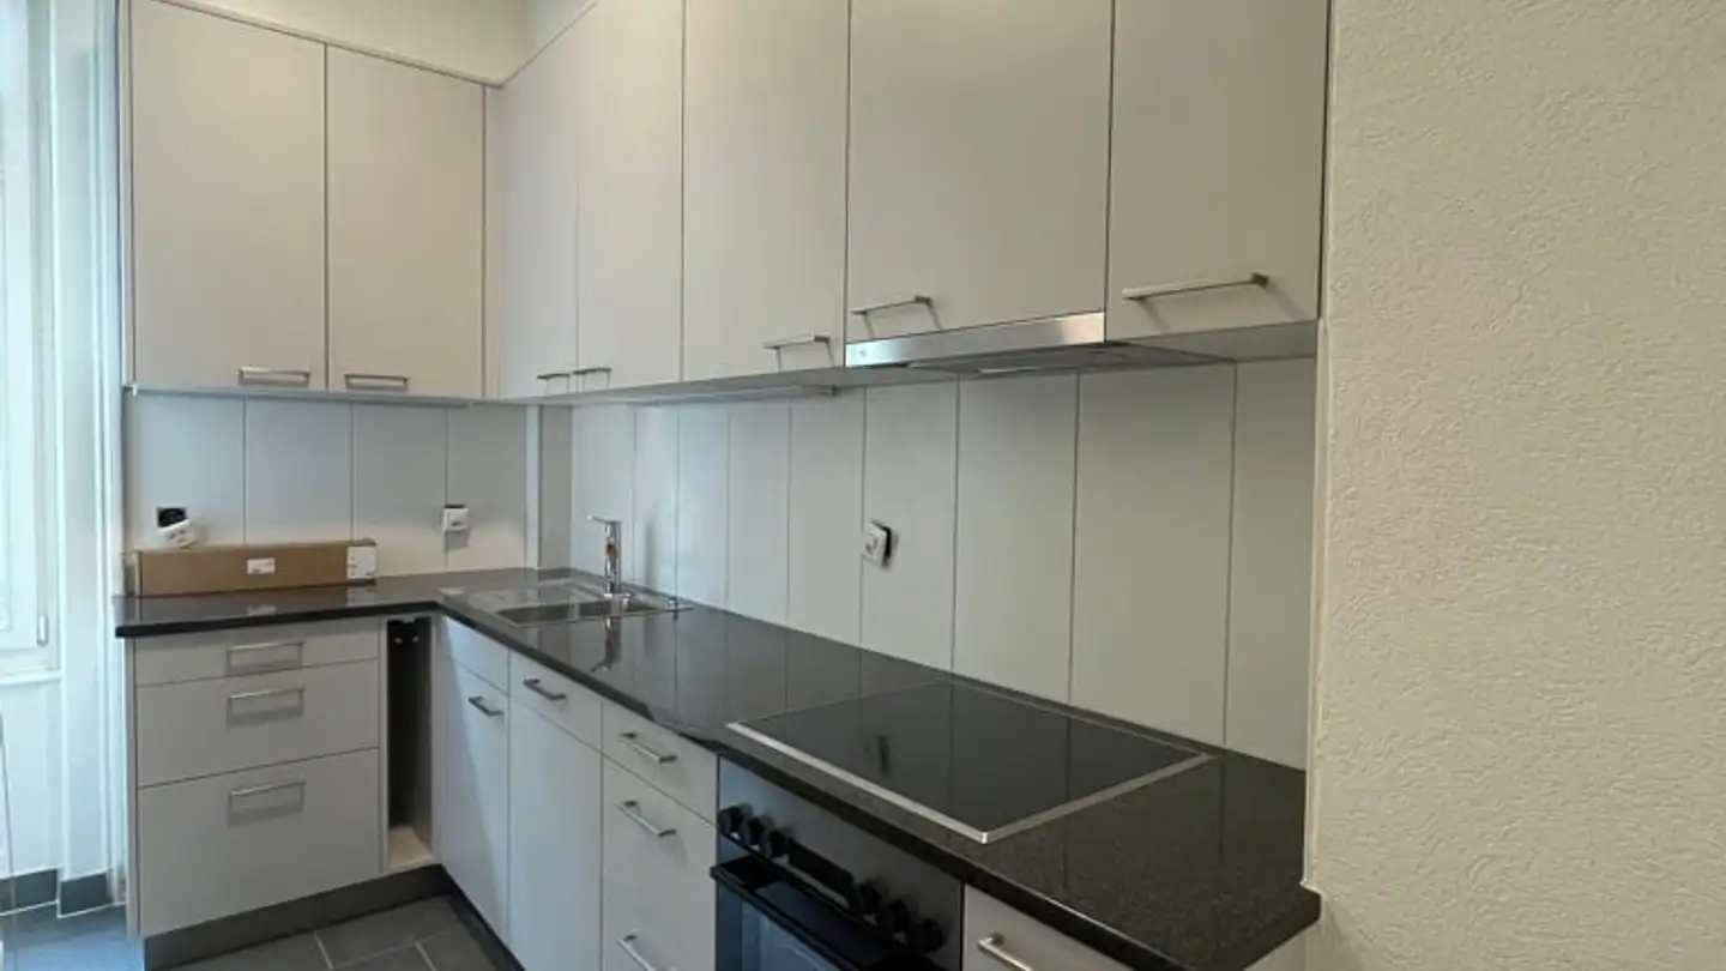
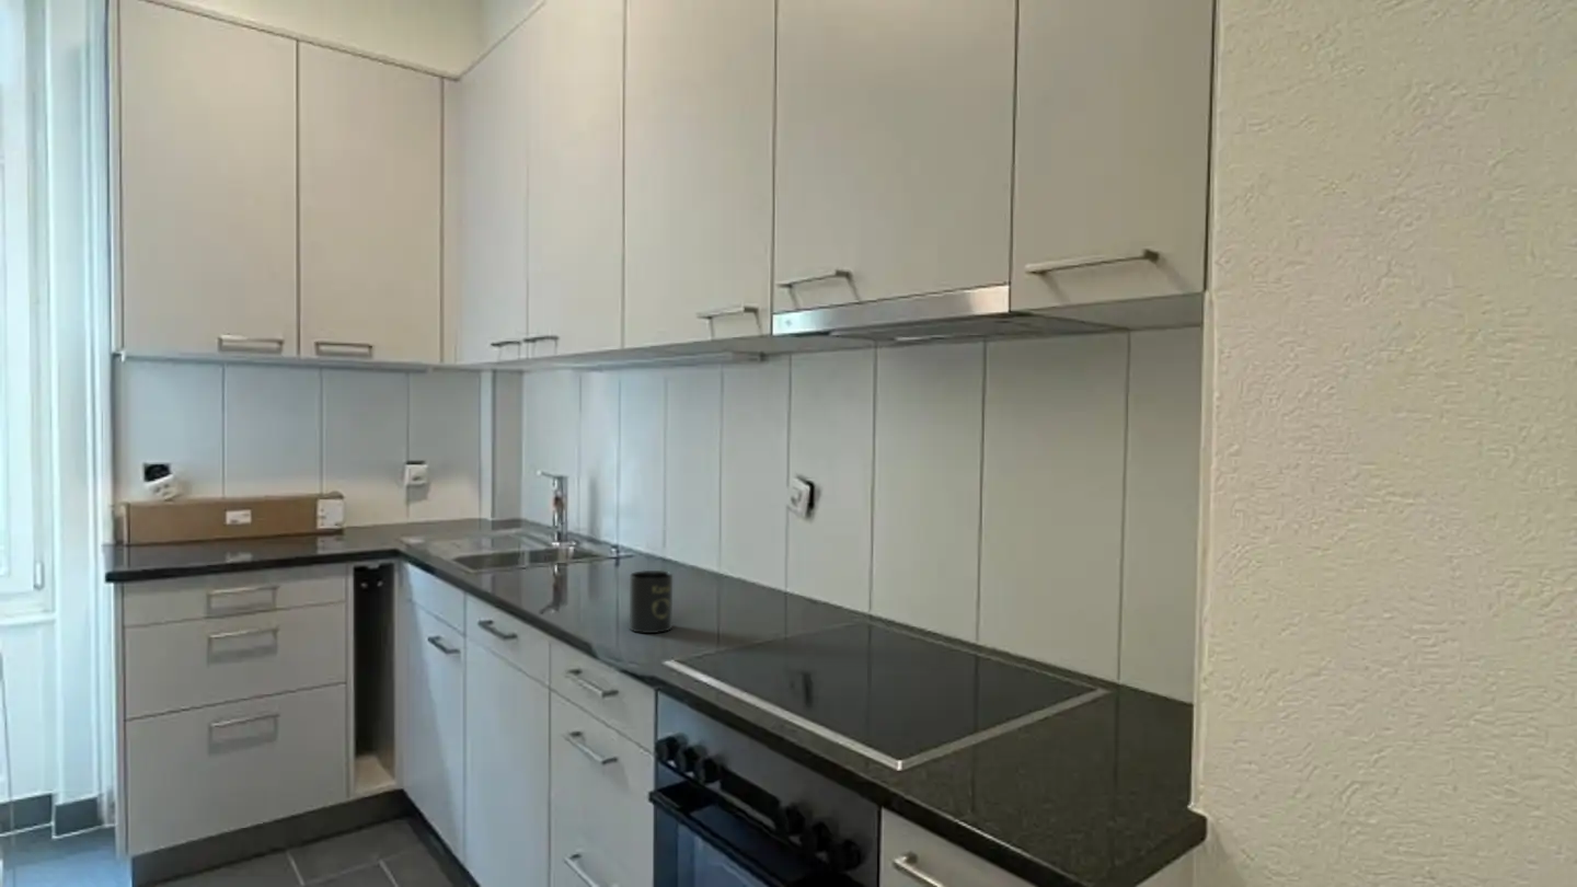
+ mug [629,569,674,634]
